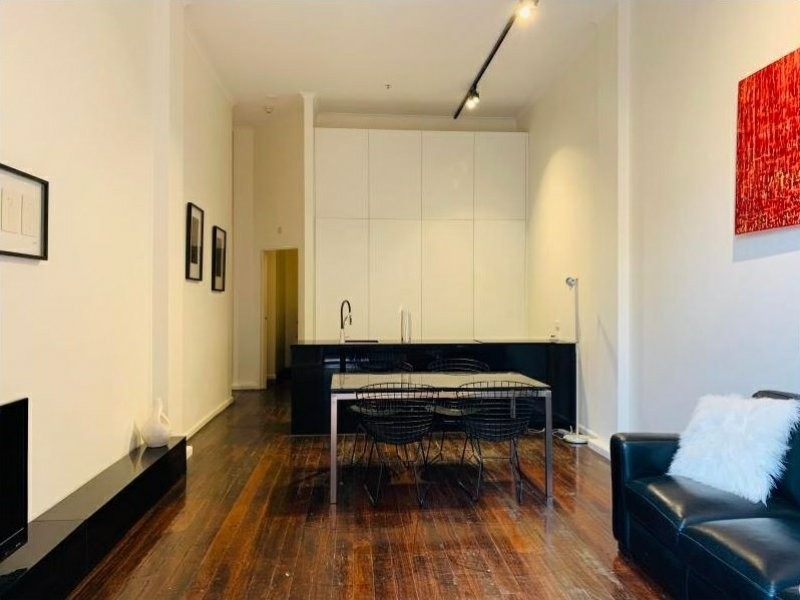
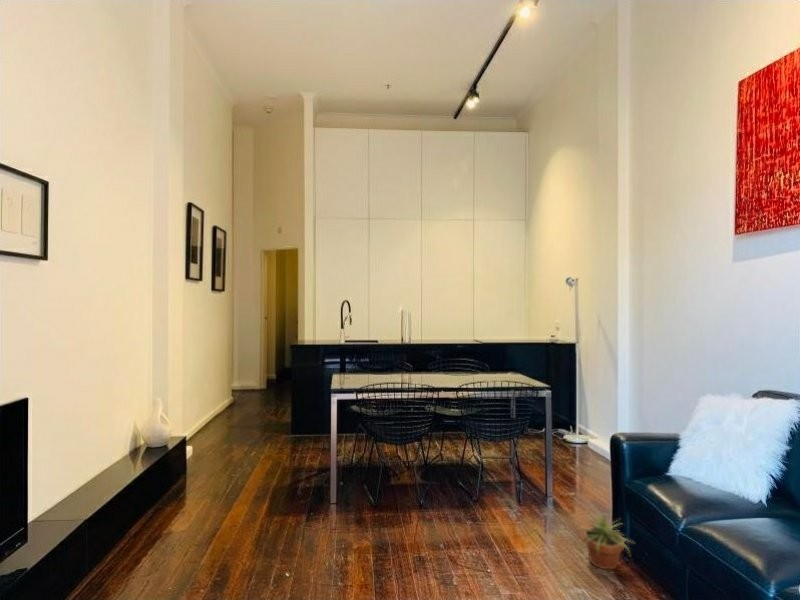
+ potted plant [580,511,635,570]
